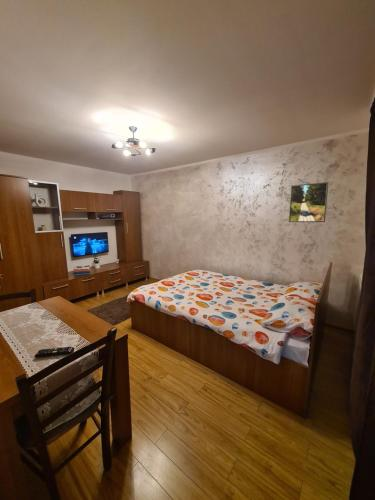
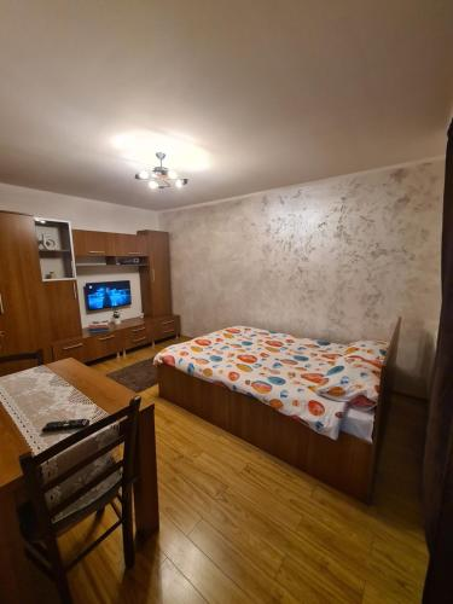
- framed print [288,181,330,223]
